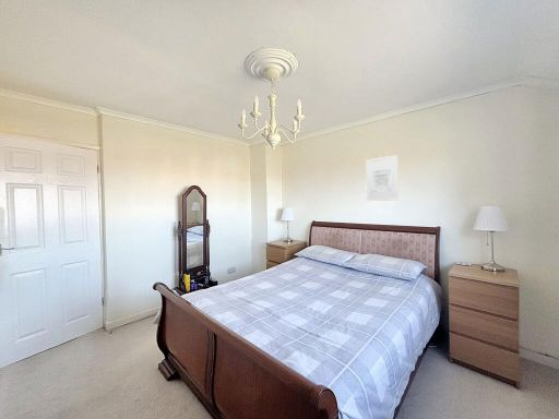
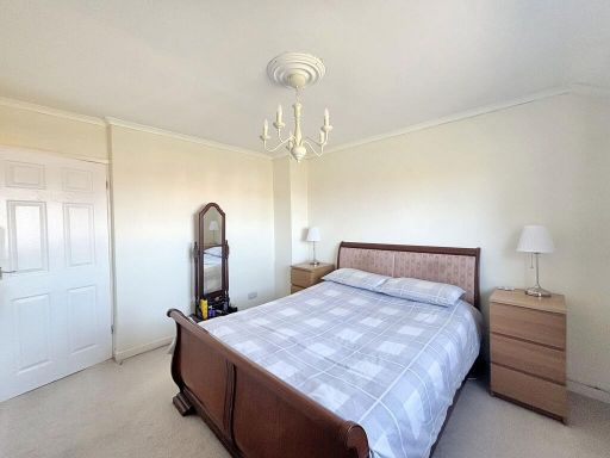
- wall art [365,154,400,202]
